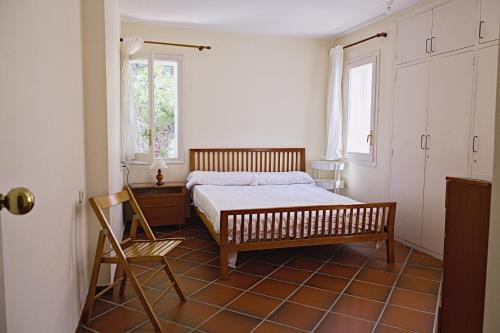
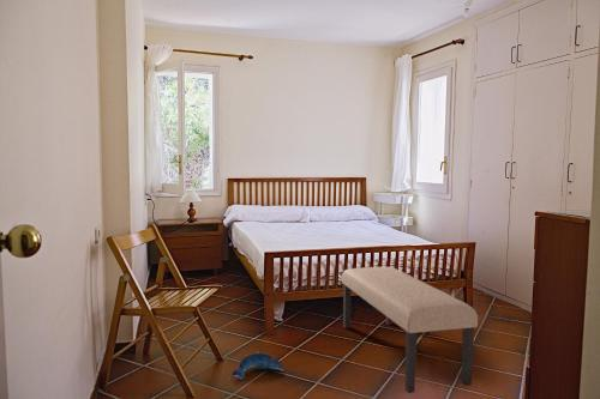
+ bench [341,266,479,394]
+ plush toy [232,351,286,381]
